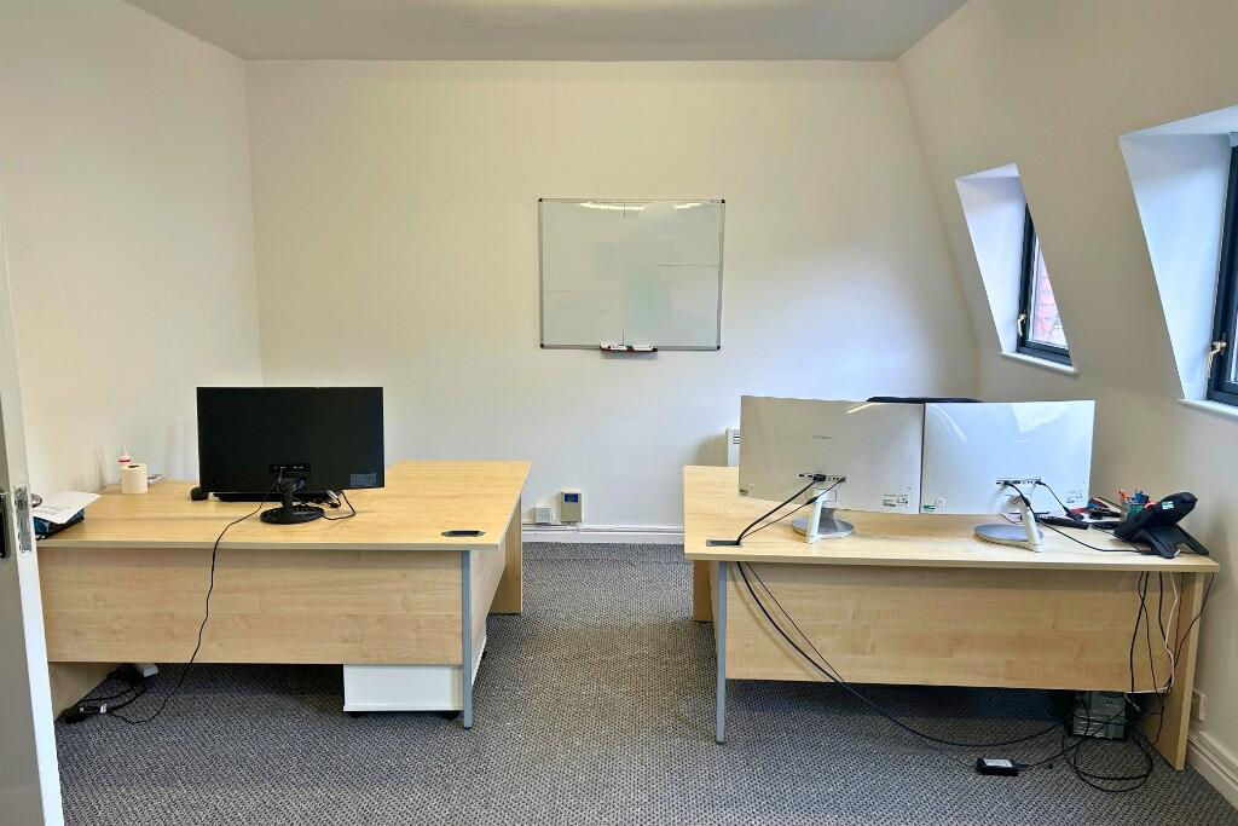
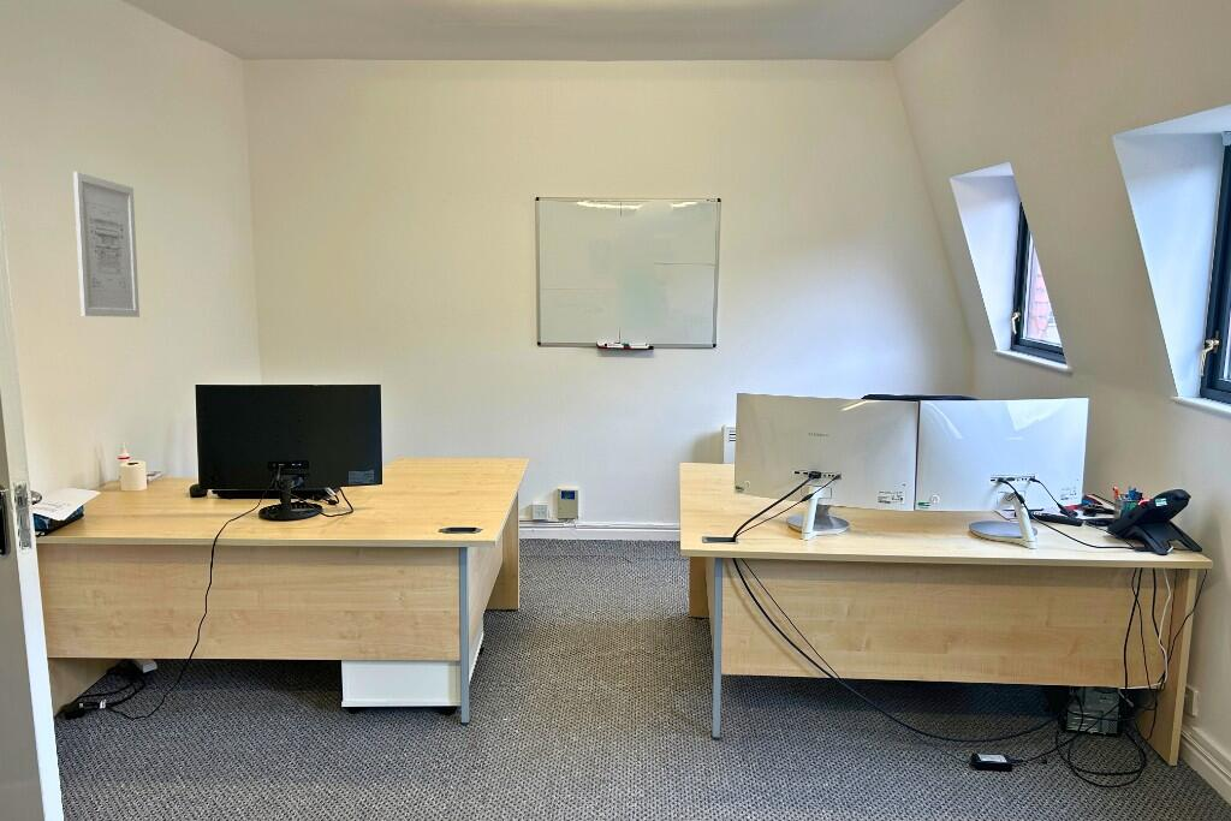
+ wall art [72,171,141,319]
